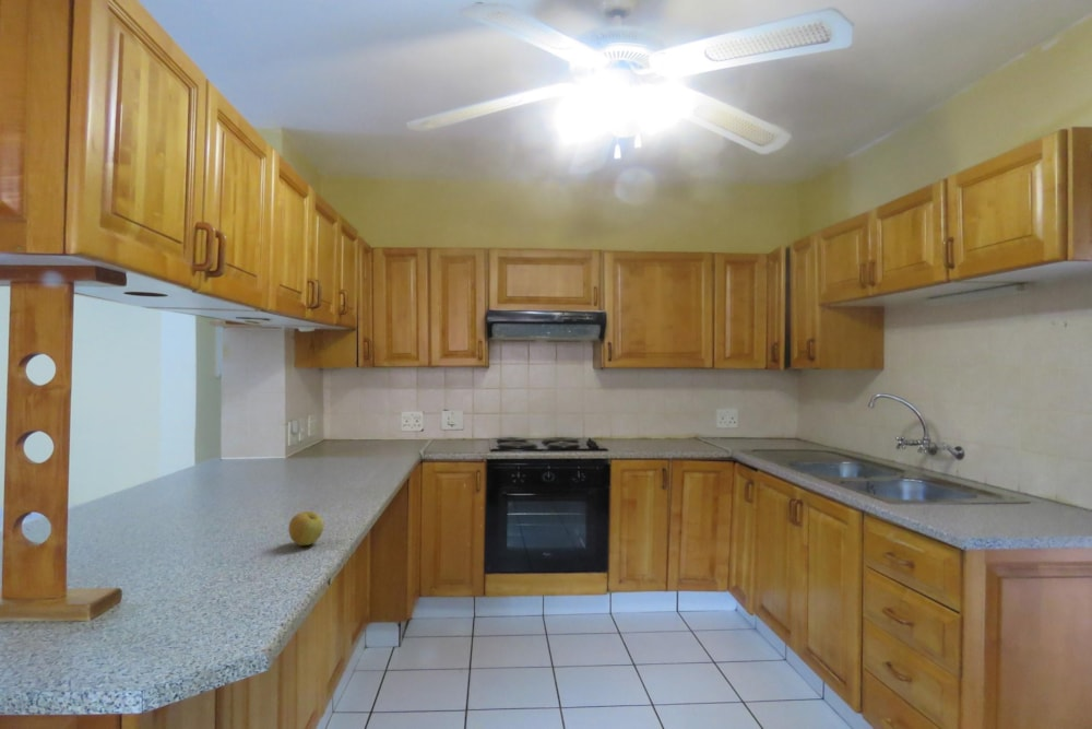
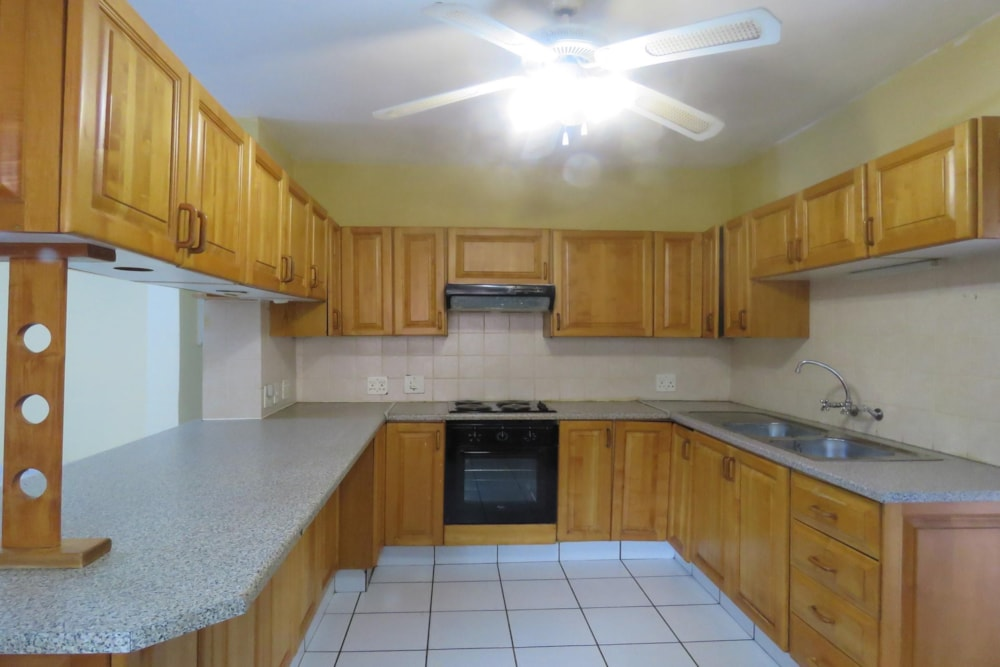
- apple [287,510,325,546]
